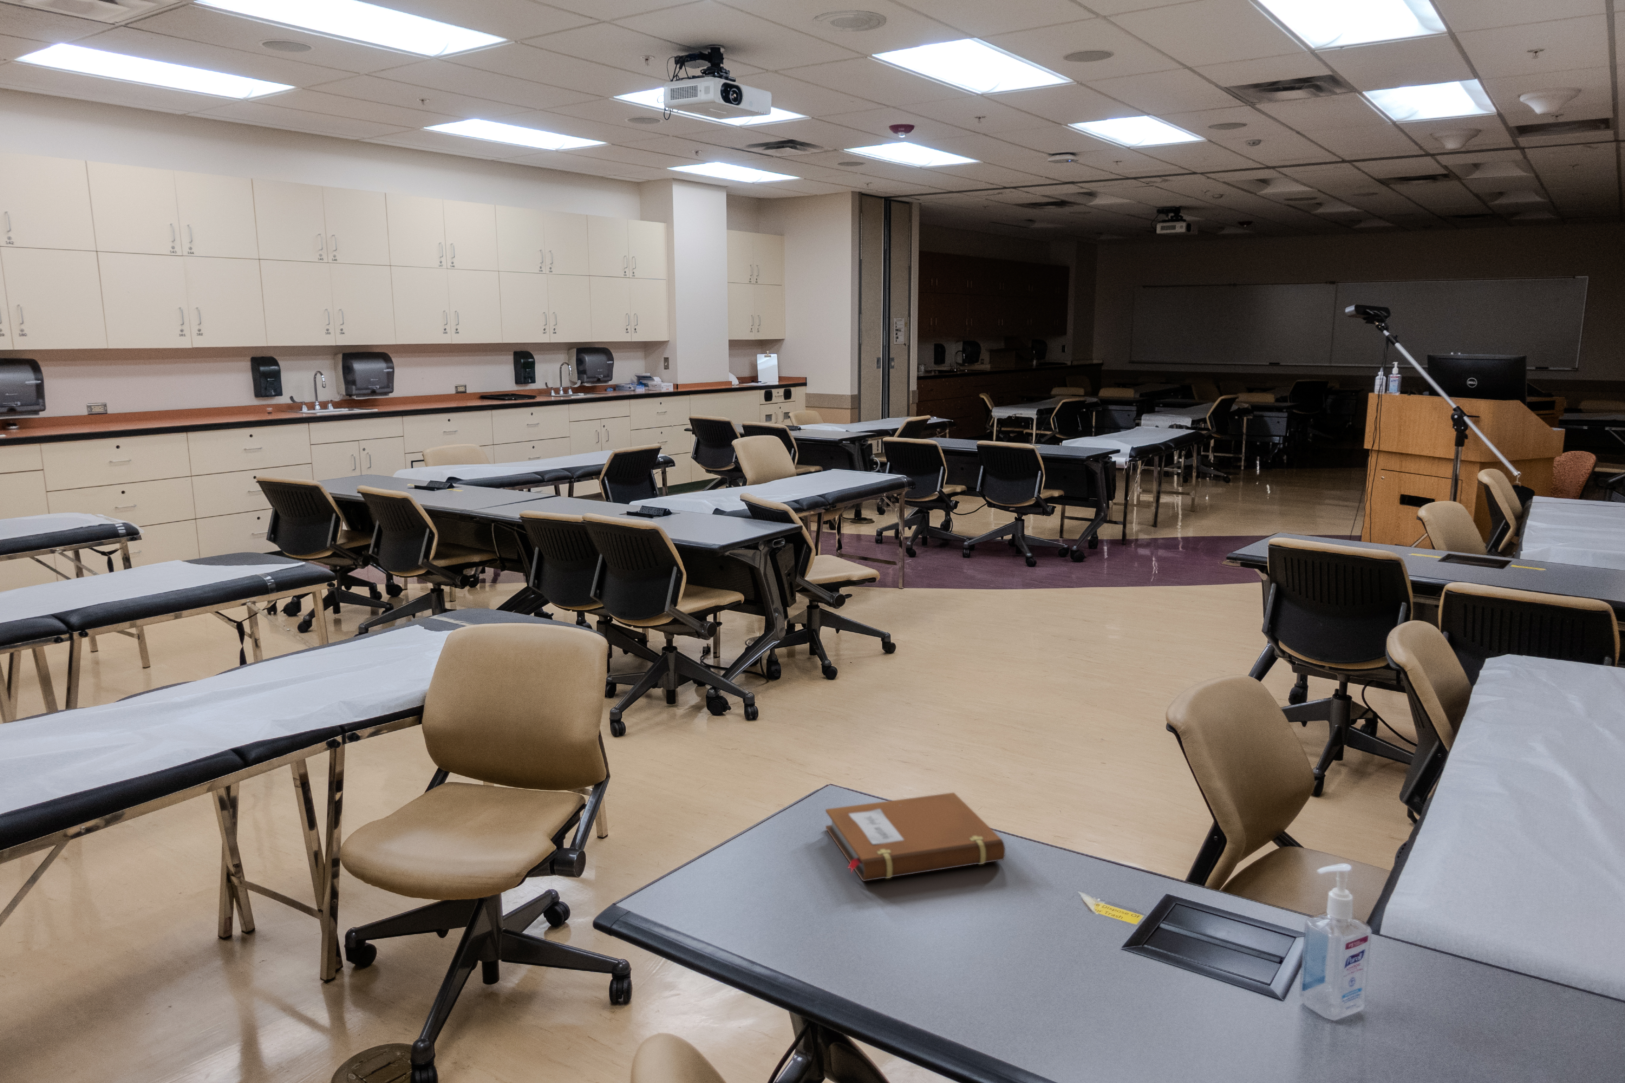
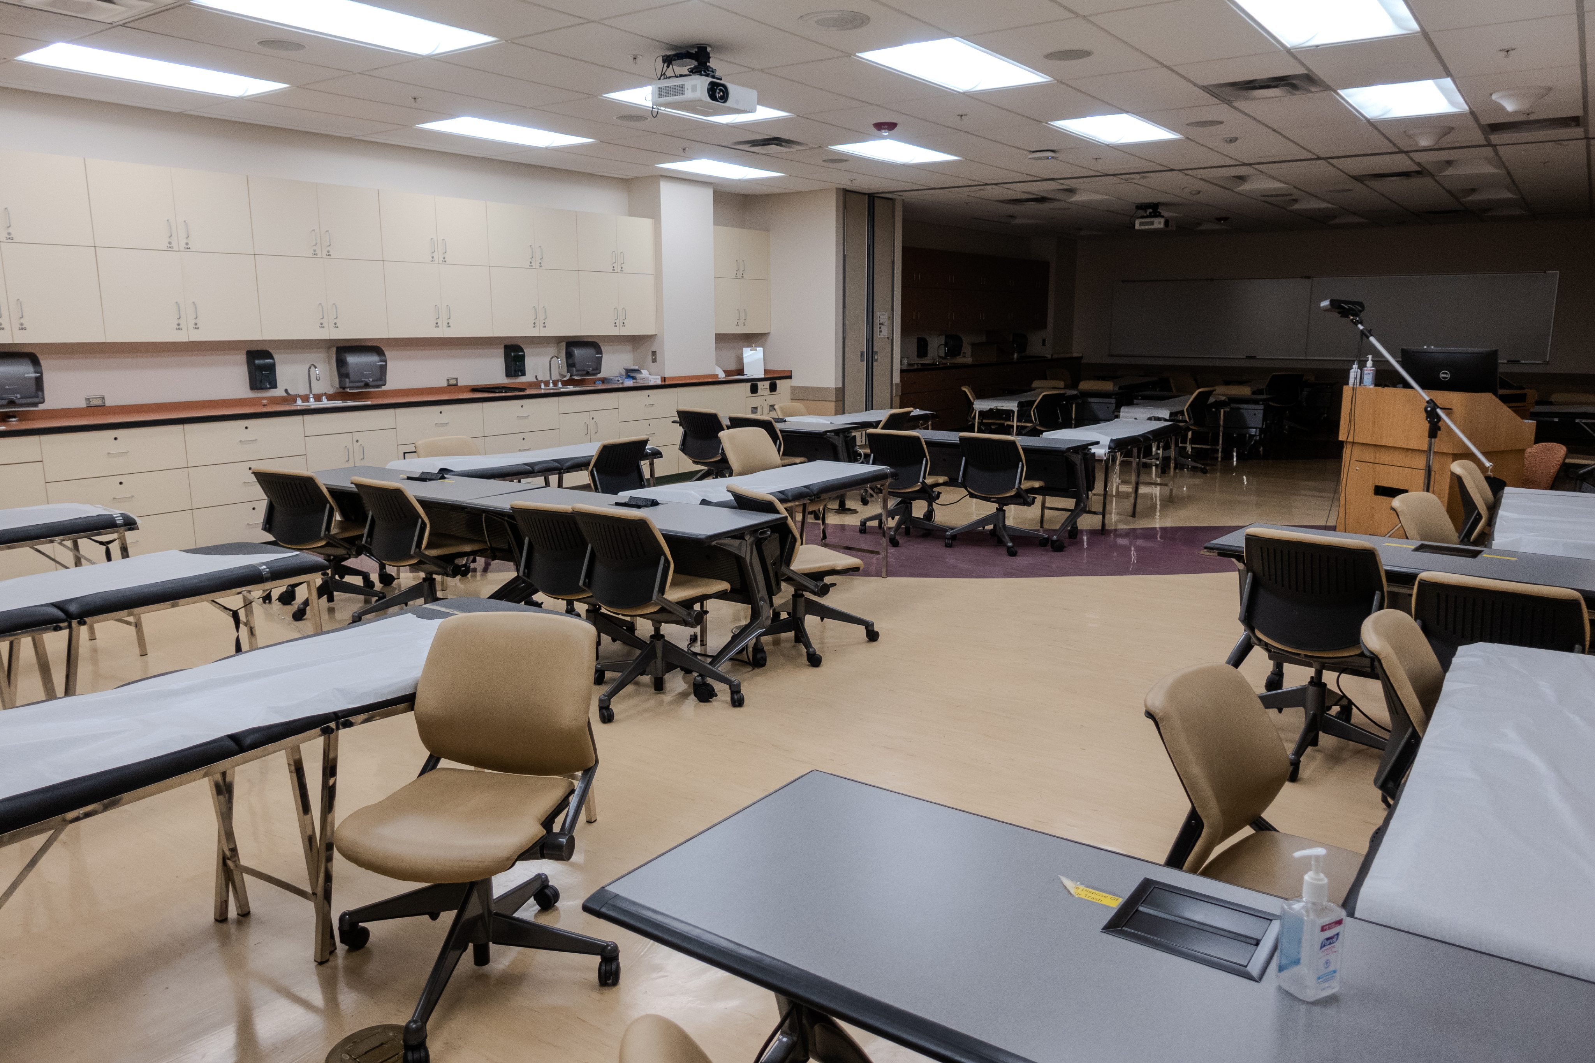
- notebook [826,792,1006,881]
